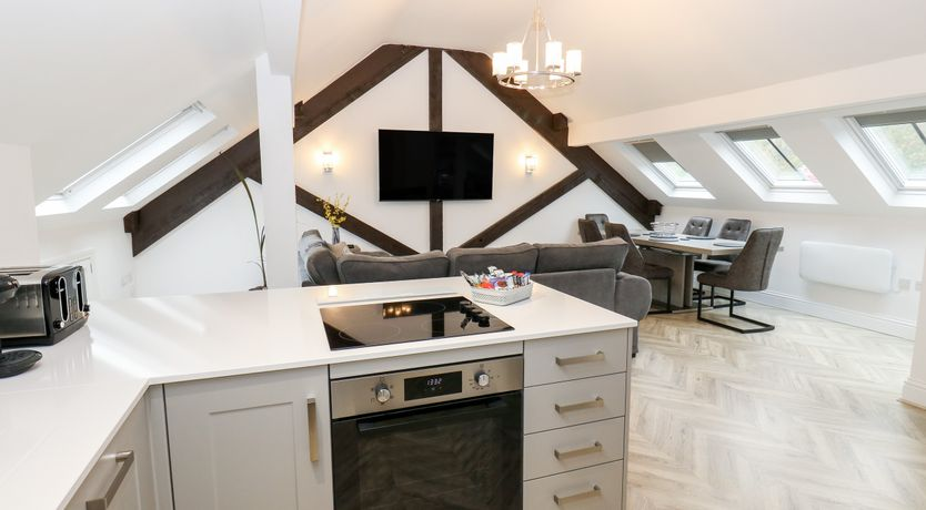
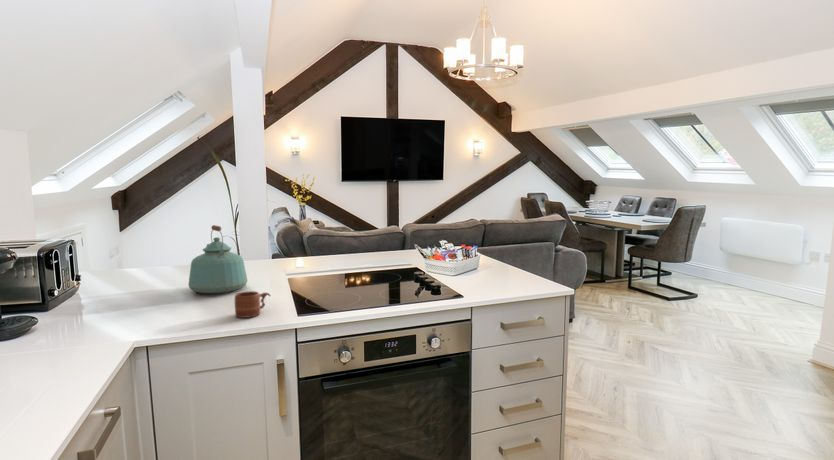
+ kettle [187,224,249,294]
+ mug [234,290,272,319]
